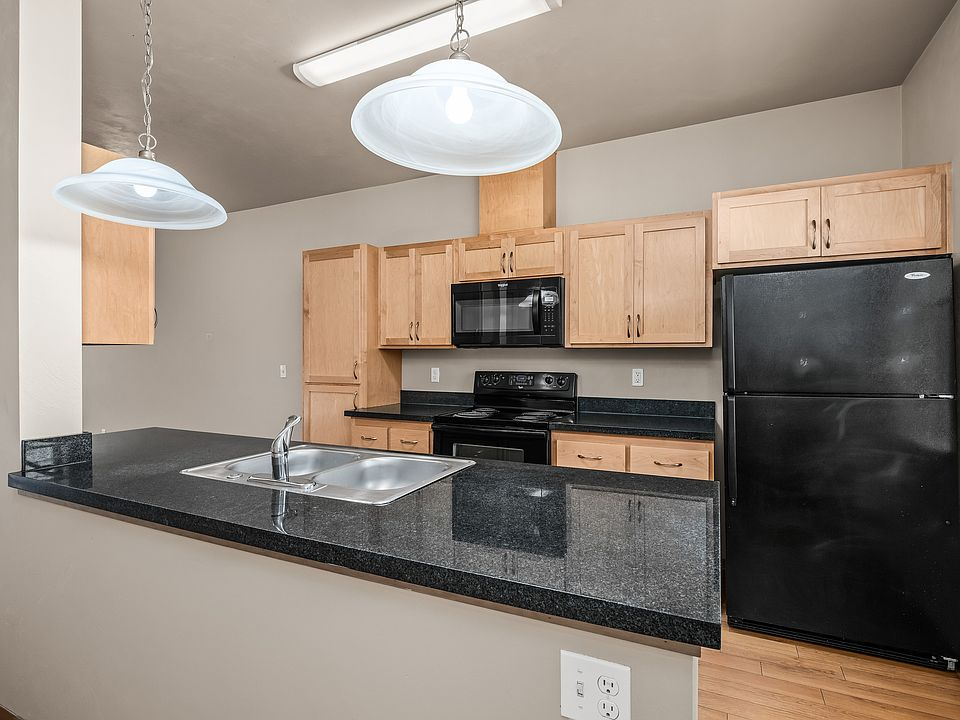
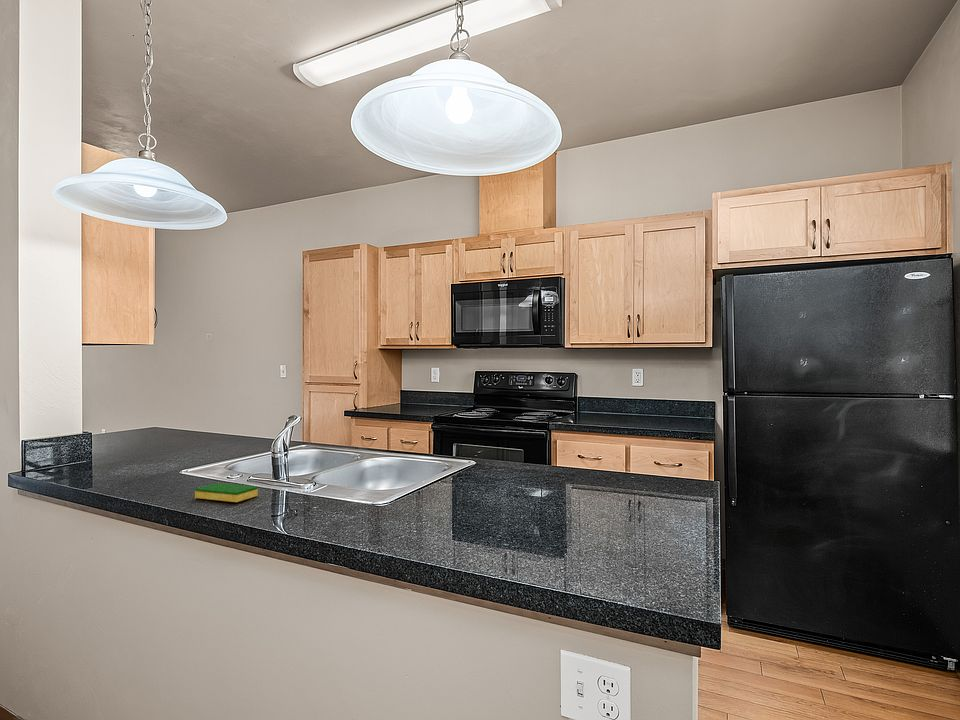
+ dish sponge [194,482,259,503]
